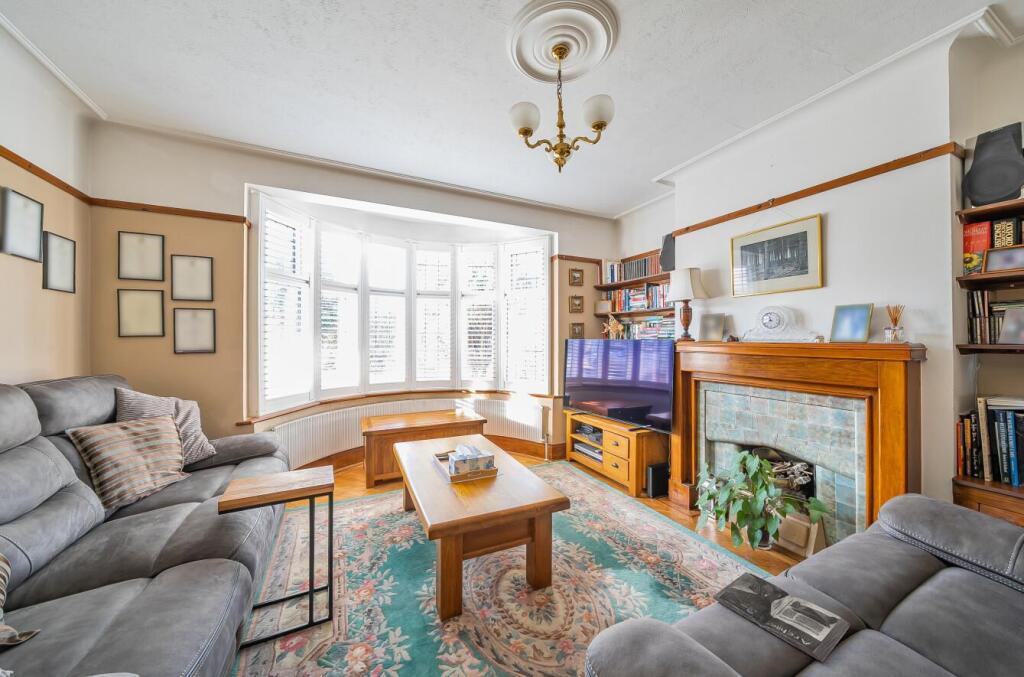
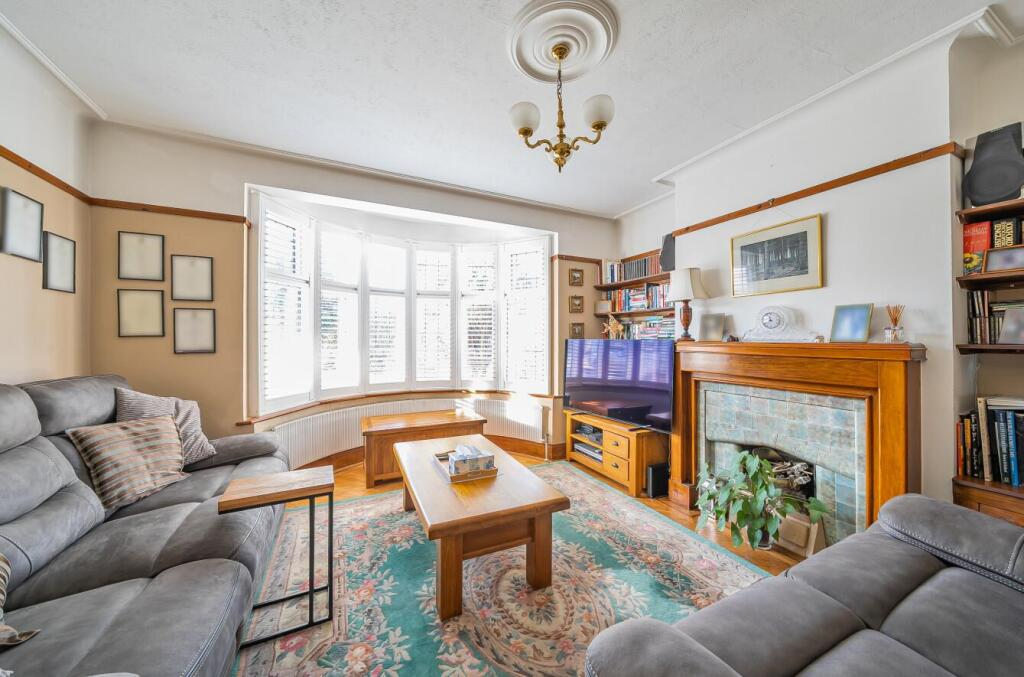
- magazine [712,571,851,663]
